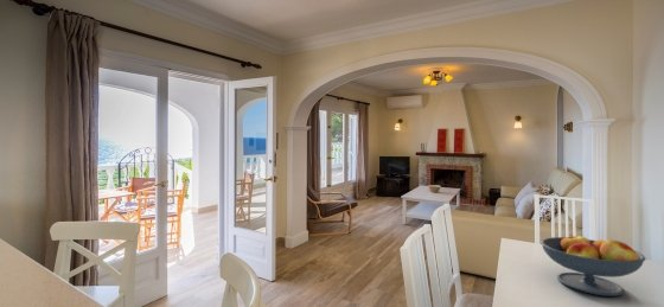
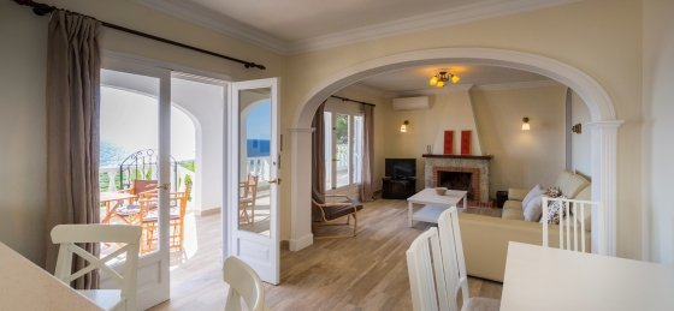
- fruit bowl [540,232,647,298]
